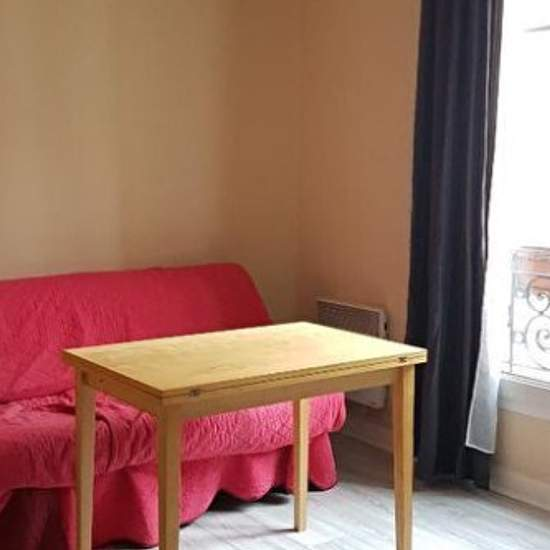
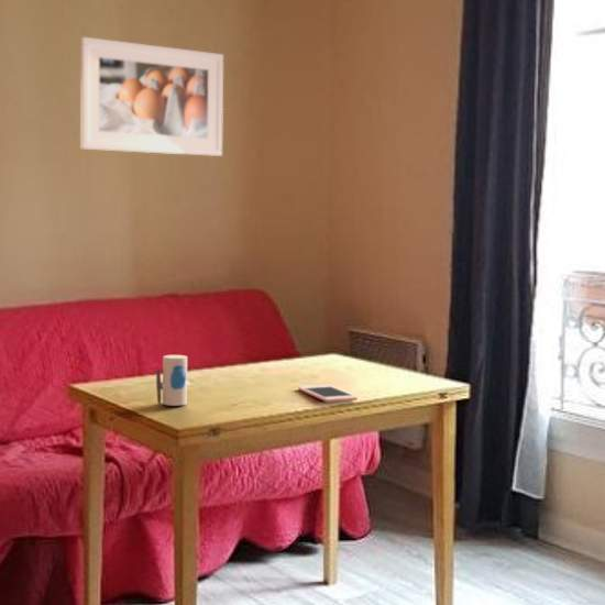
+ toy [155,354,190,407]
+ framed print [79,36,224,157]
+ cell phone [297,384,359,404]
